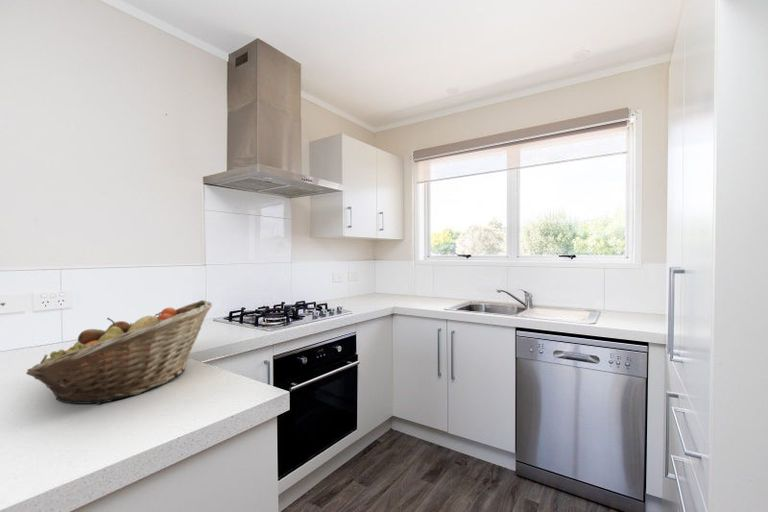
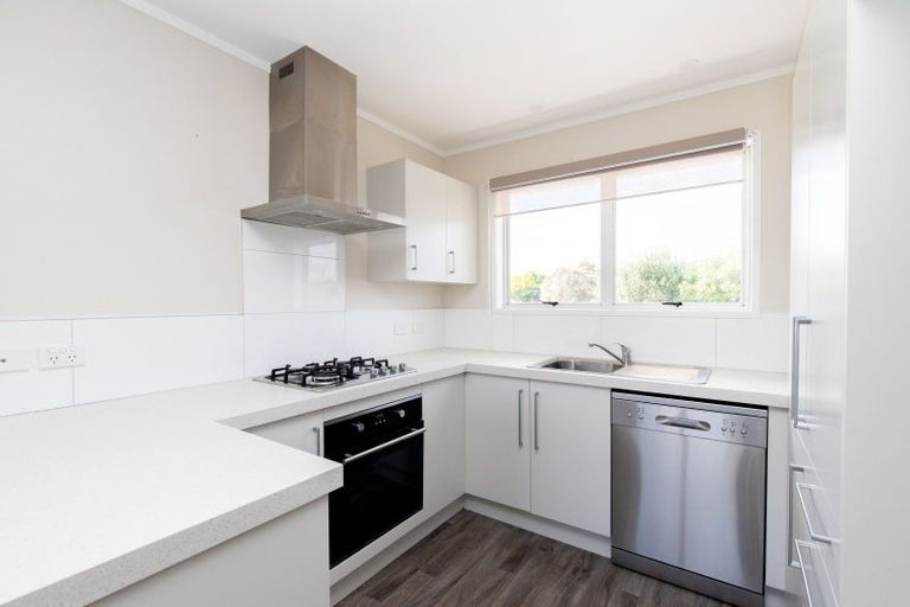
- fruit basket [25,299,213,405]
